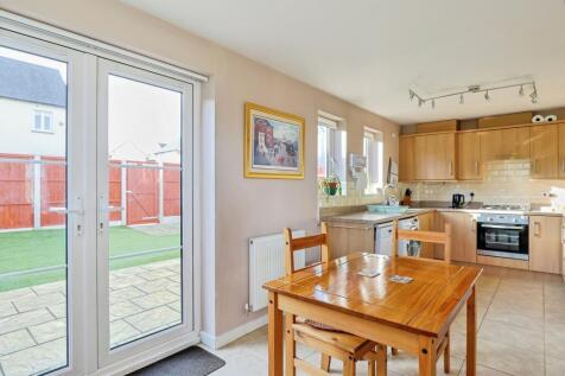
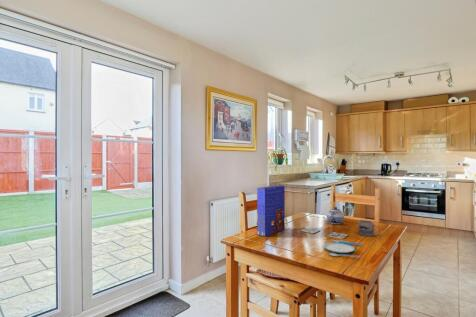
+ cereal box [256,184,286,237]
+ plate [323,239,363,258]
+ mug [357,219,380,237]
+ teapot [326,206,345,225]
